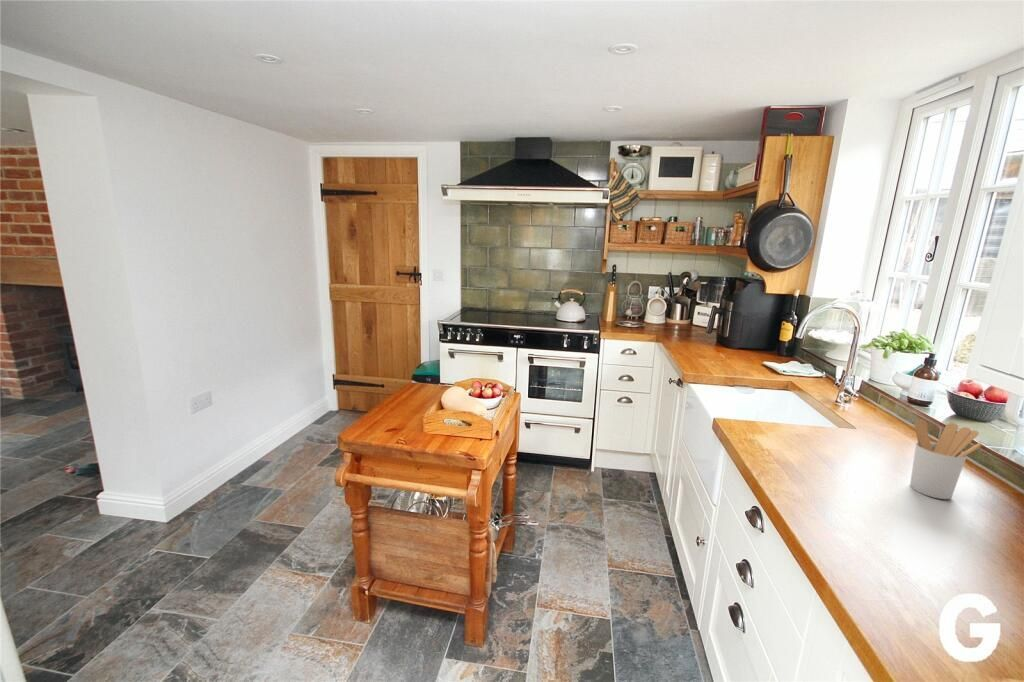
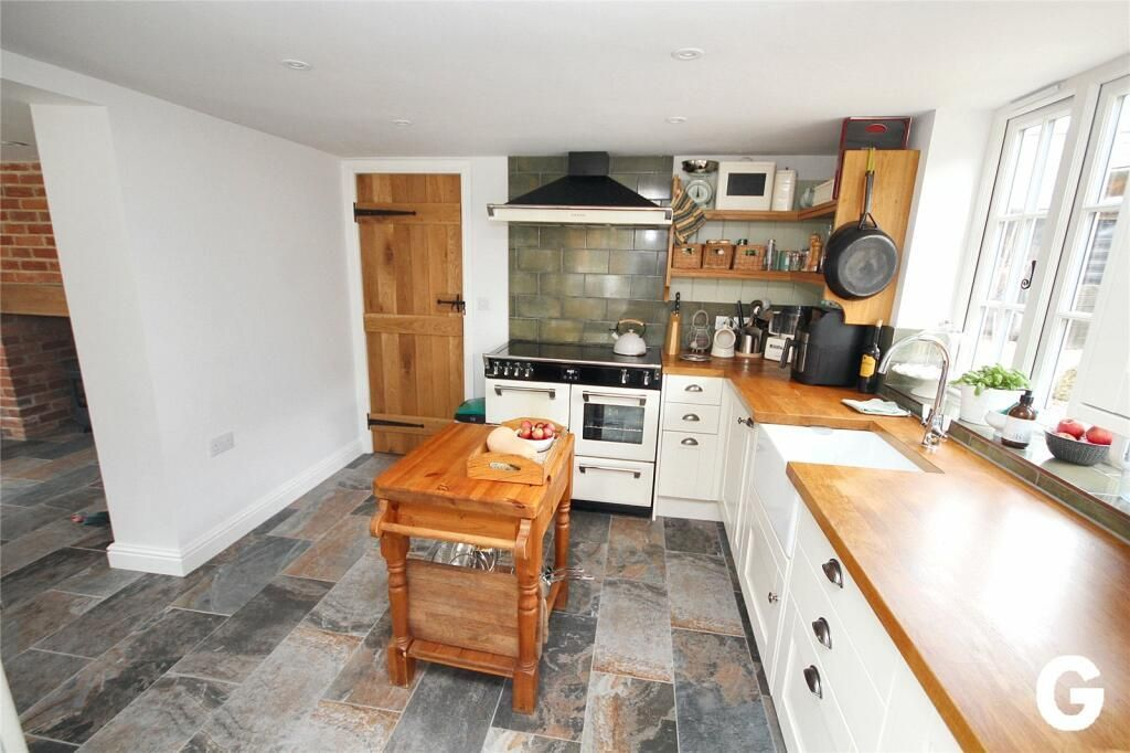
- utensil holder [909,419,982,500]
